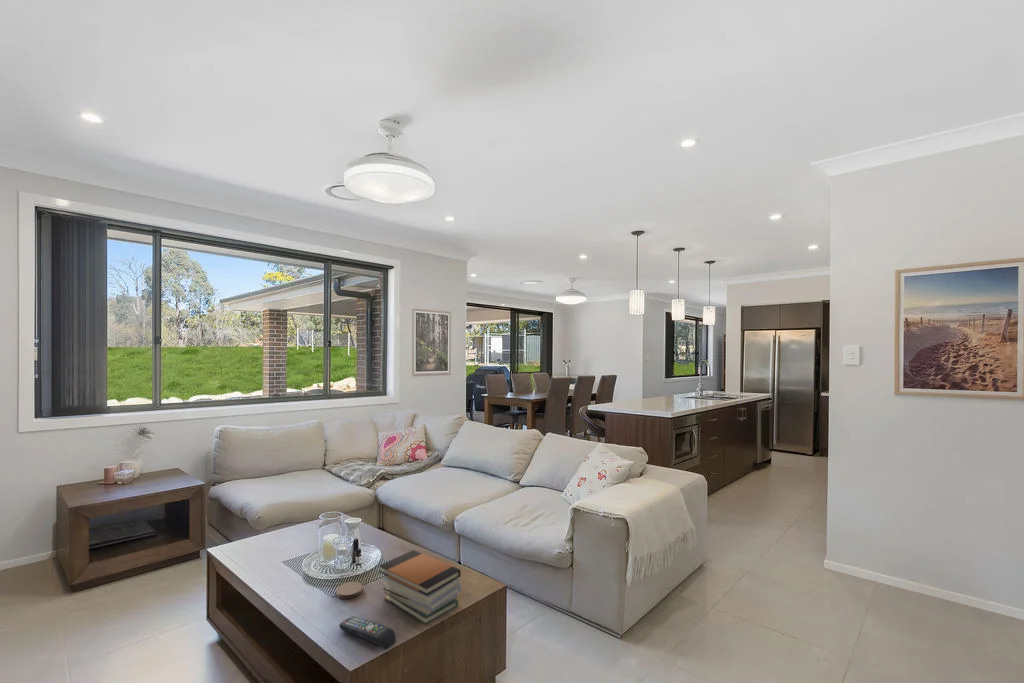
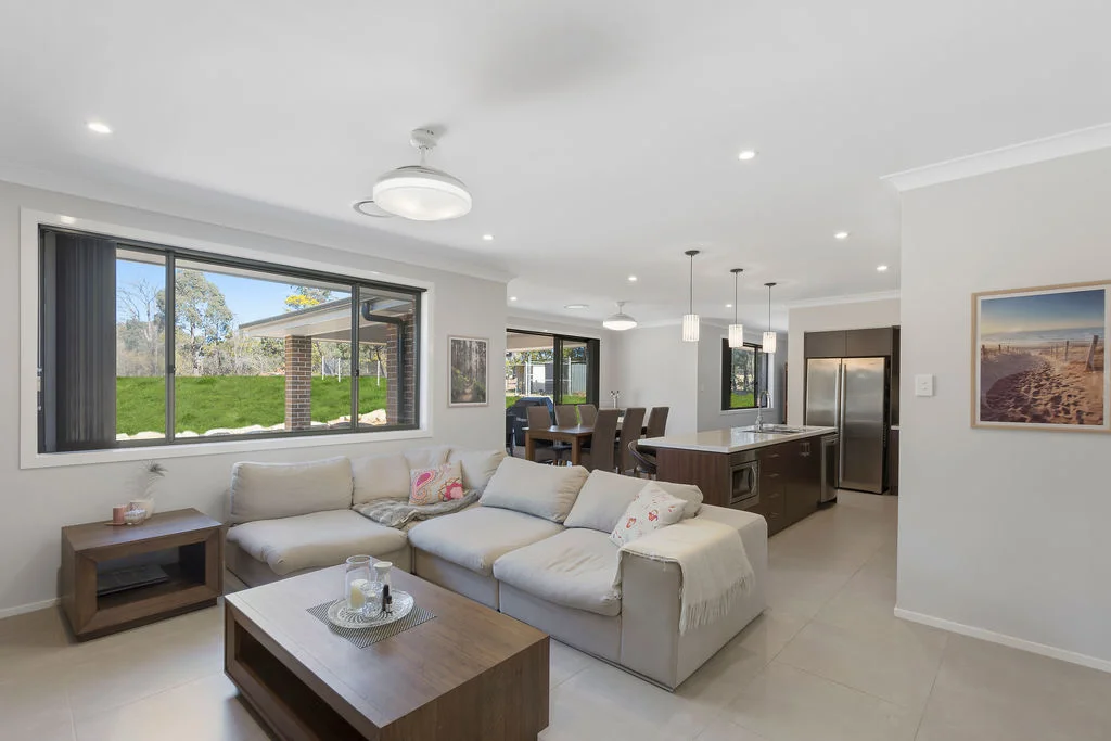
- coaster [335,581,364,600]
- book stack [378,549,462,626]
- remote control [338,615,397,651]
